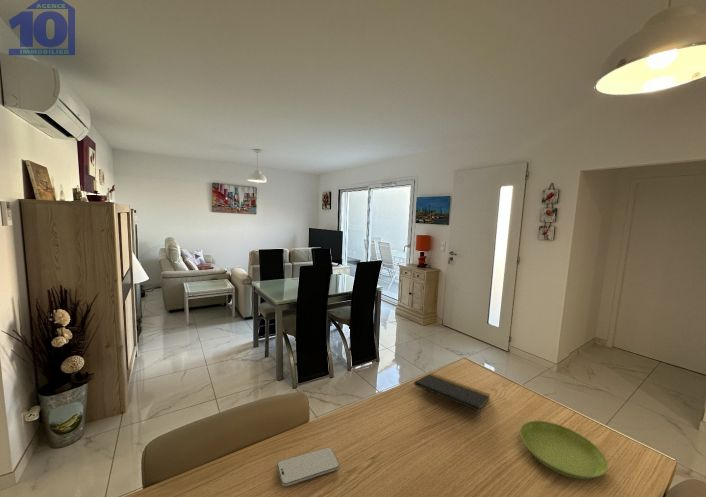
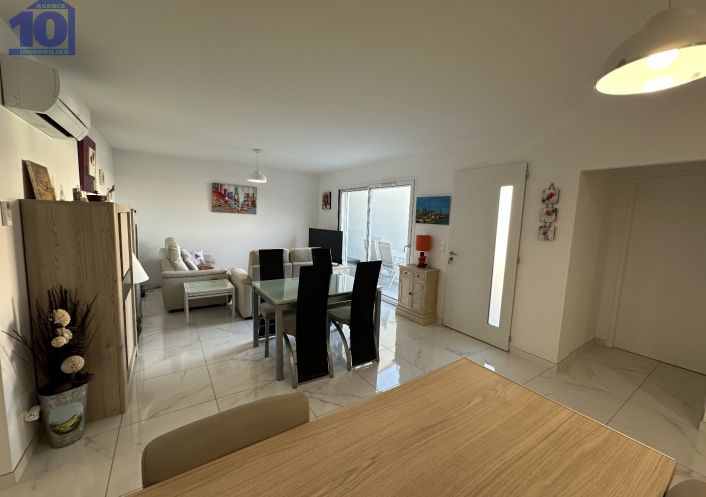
- smartphone [276,446,340,487]
- saucer [519,420,609,480]
- notepad [413,372,491,422]
